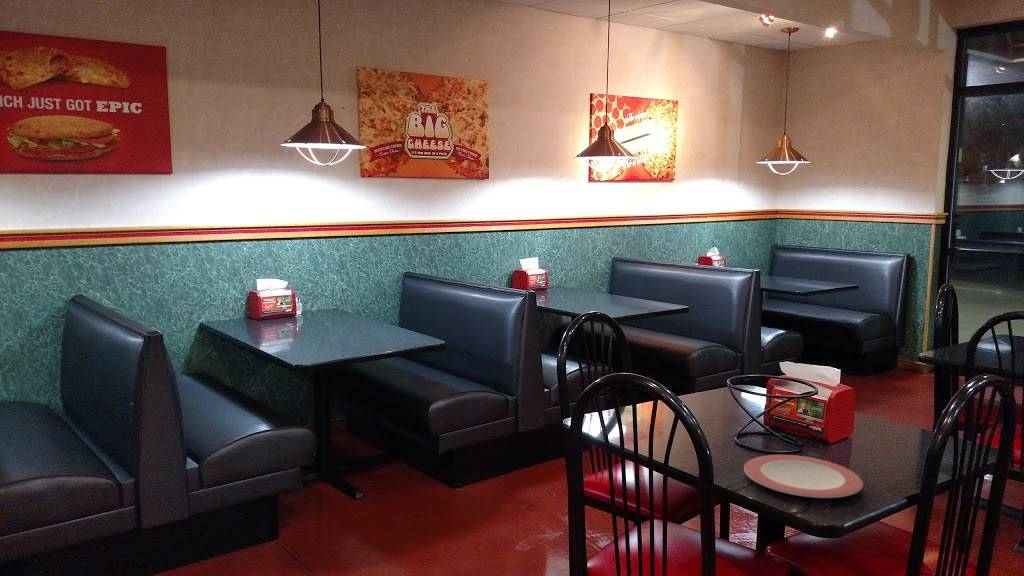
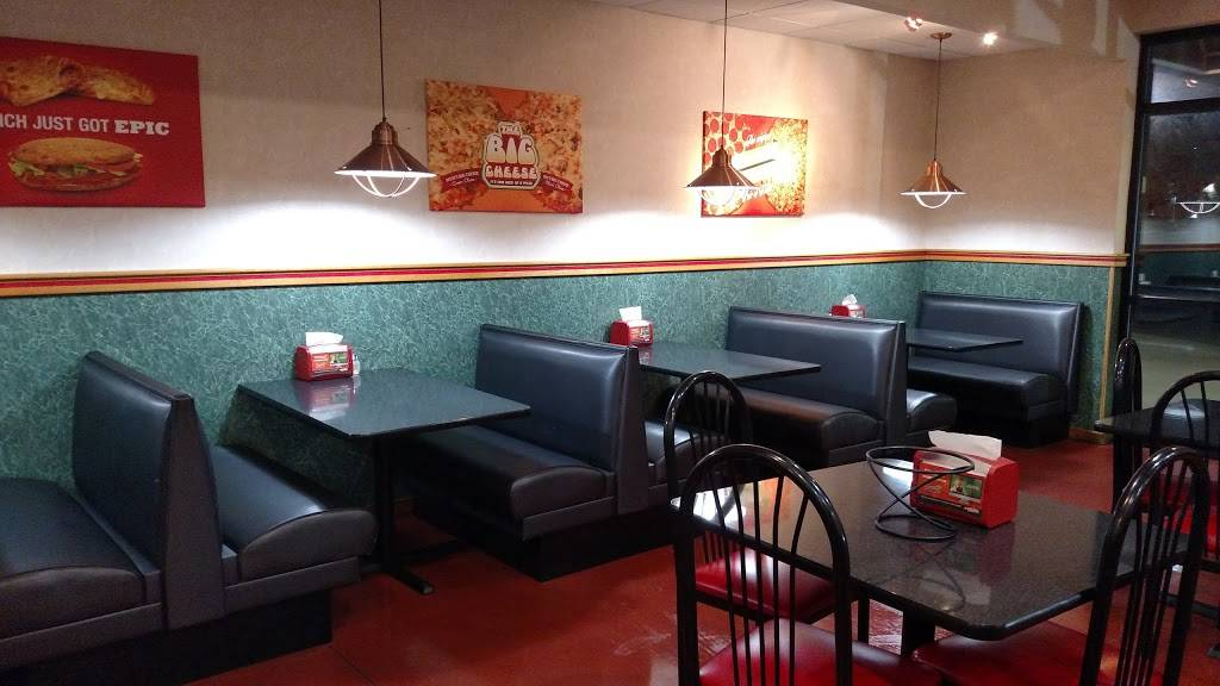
- plate [743,454,864,499]
